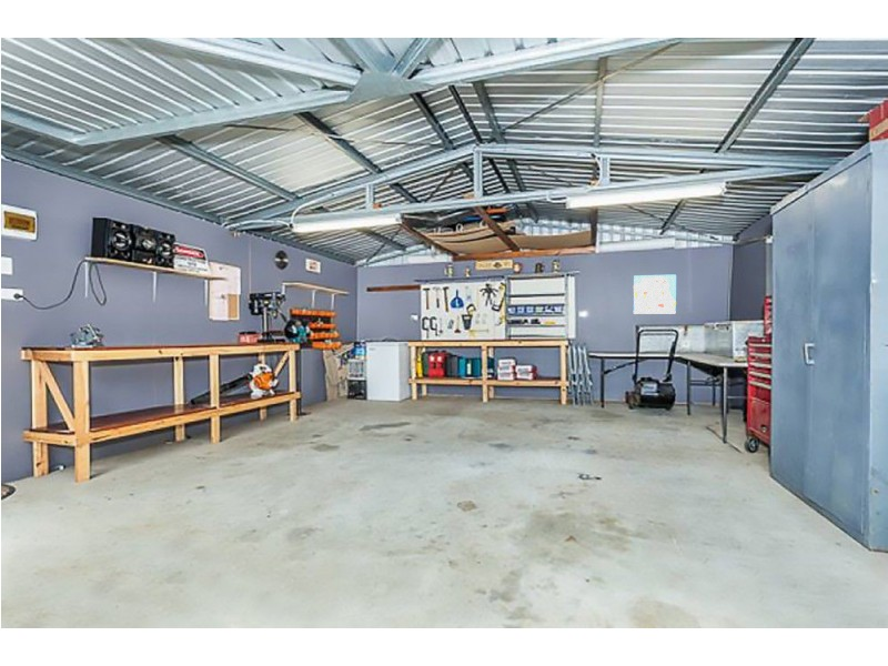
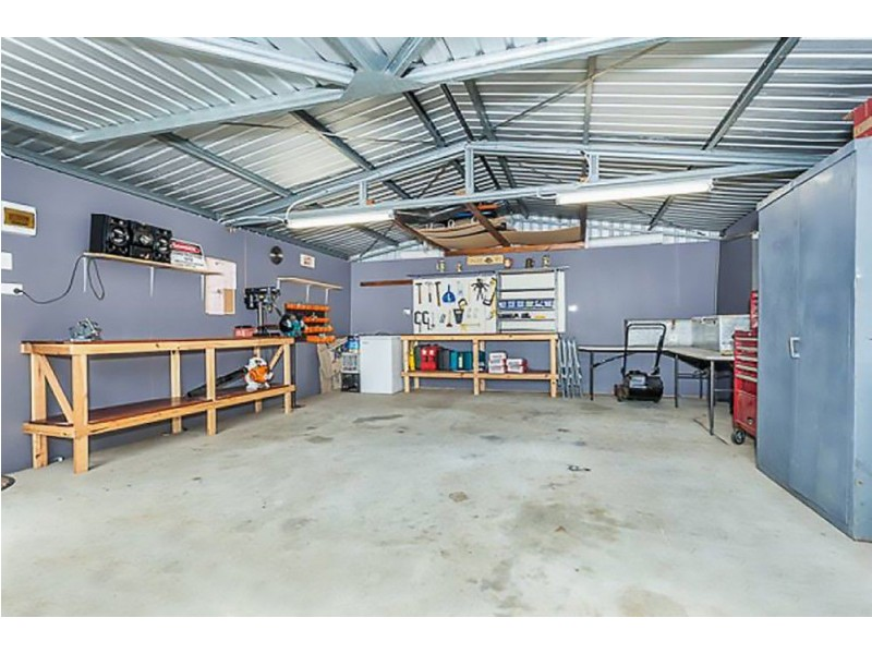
- wall art [632,273,678,315]
